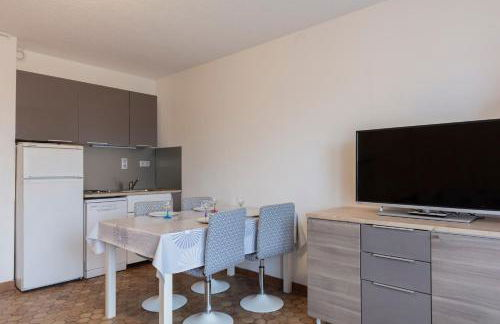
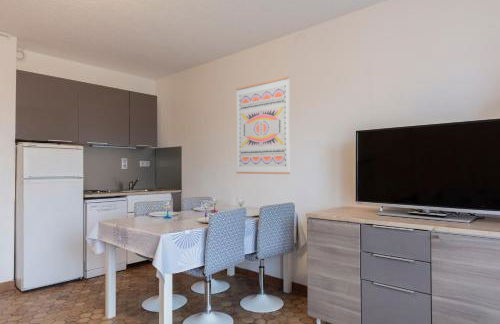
+ wall art [235,75,291,175]
